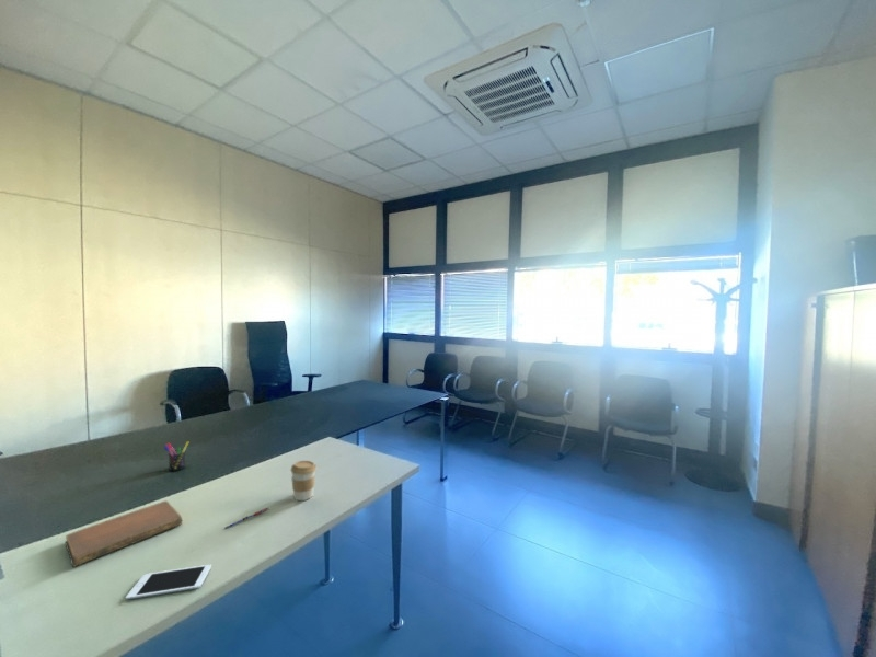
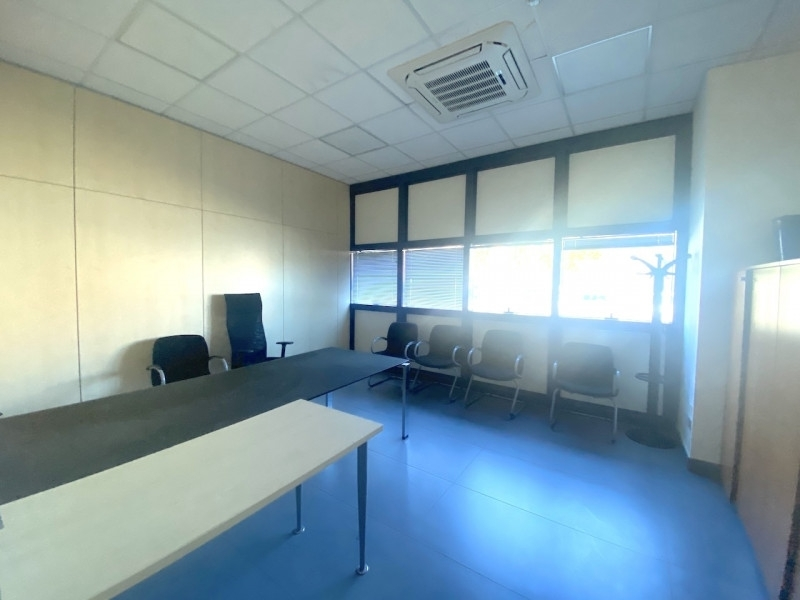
- coffee cup [290,460,318,502]
- pen holder [163,440,189,472]
- notebook [65,499,183,568]
- cell phone [125,564,212,601]
- pen [223,506,270,530]
